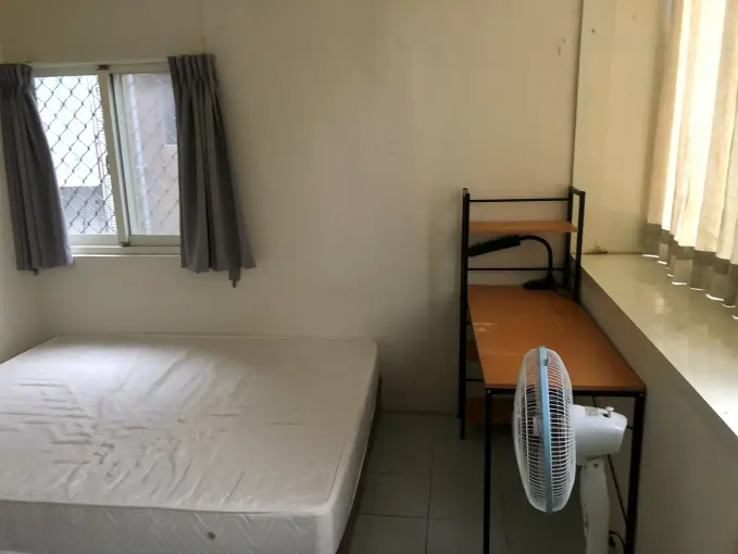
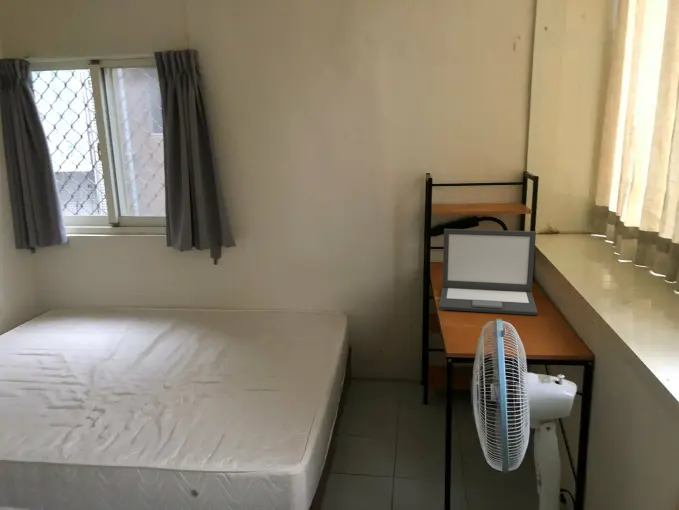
+ laptop [438,228,539,316]
